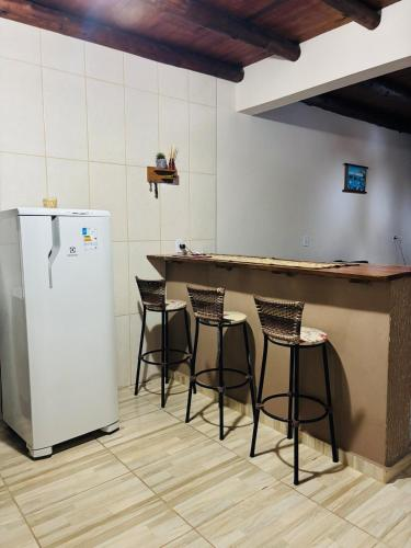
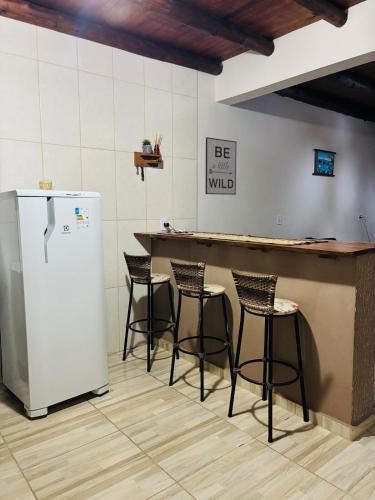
+ wall art [204,136,238,196]
